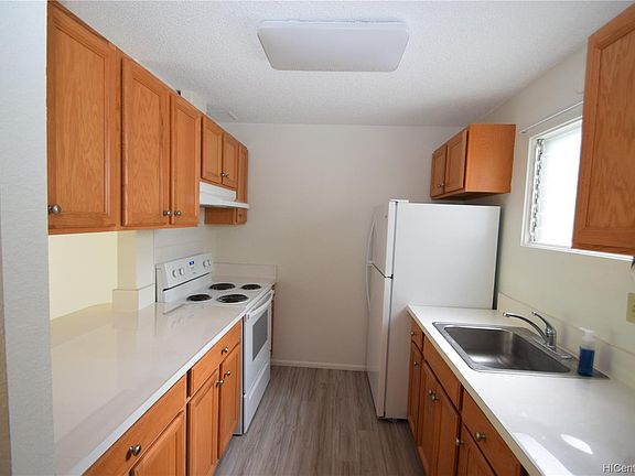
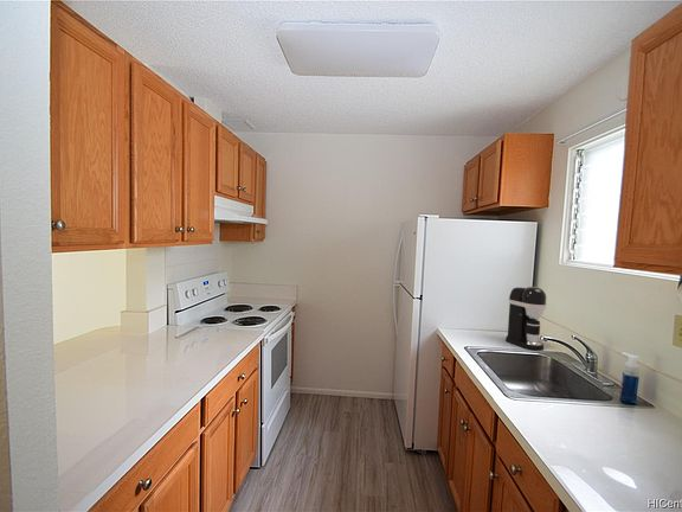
+ coffee maker [504,286,547,351]
